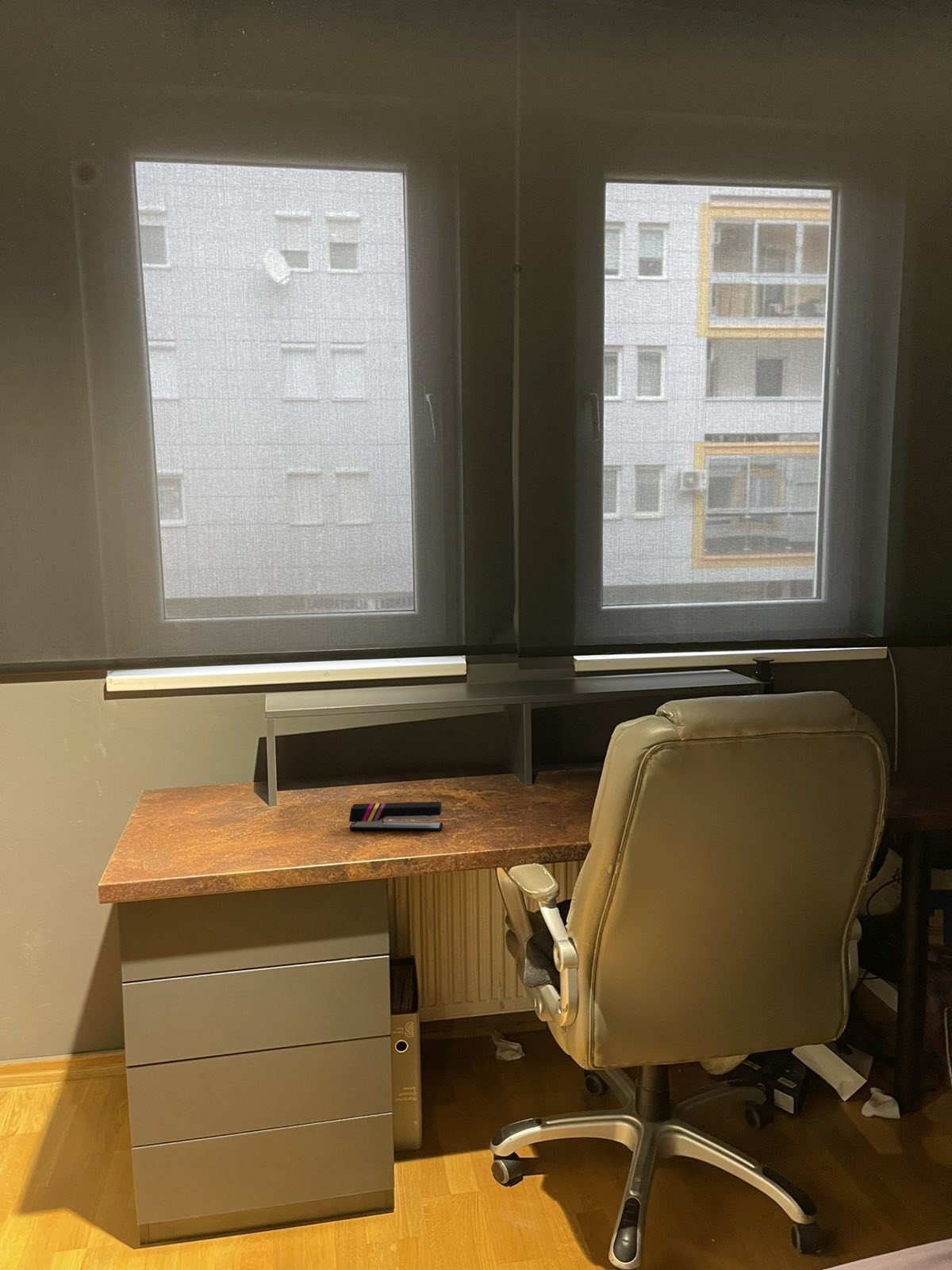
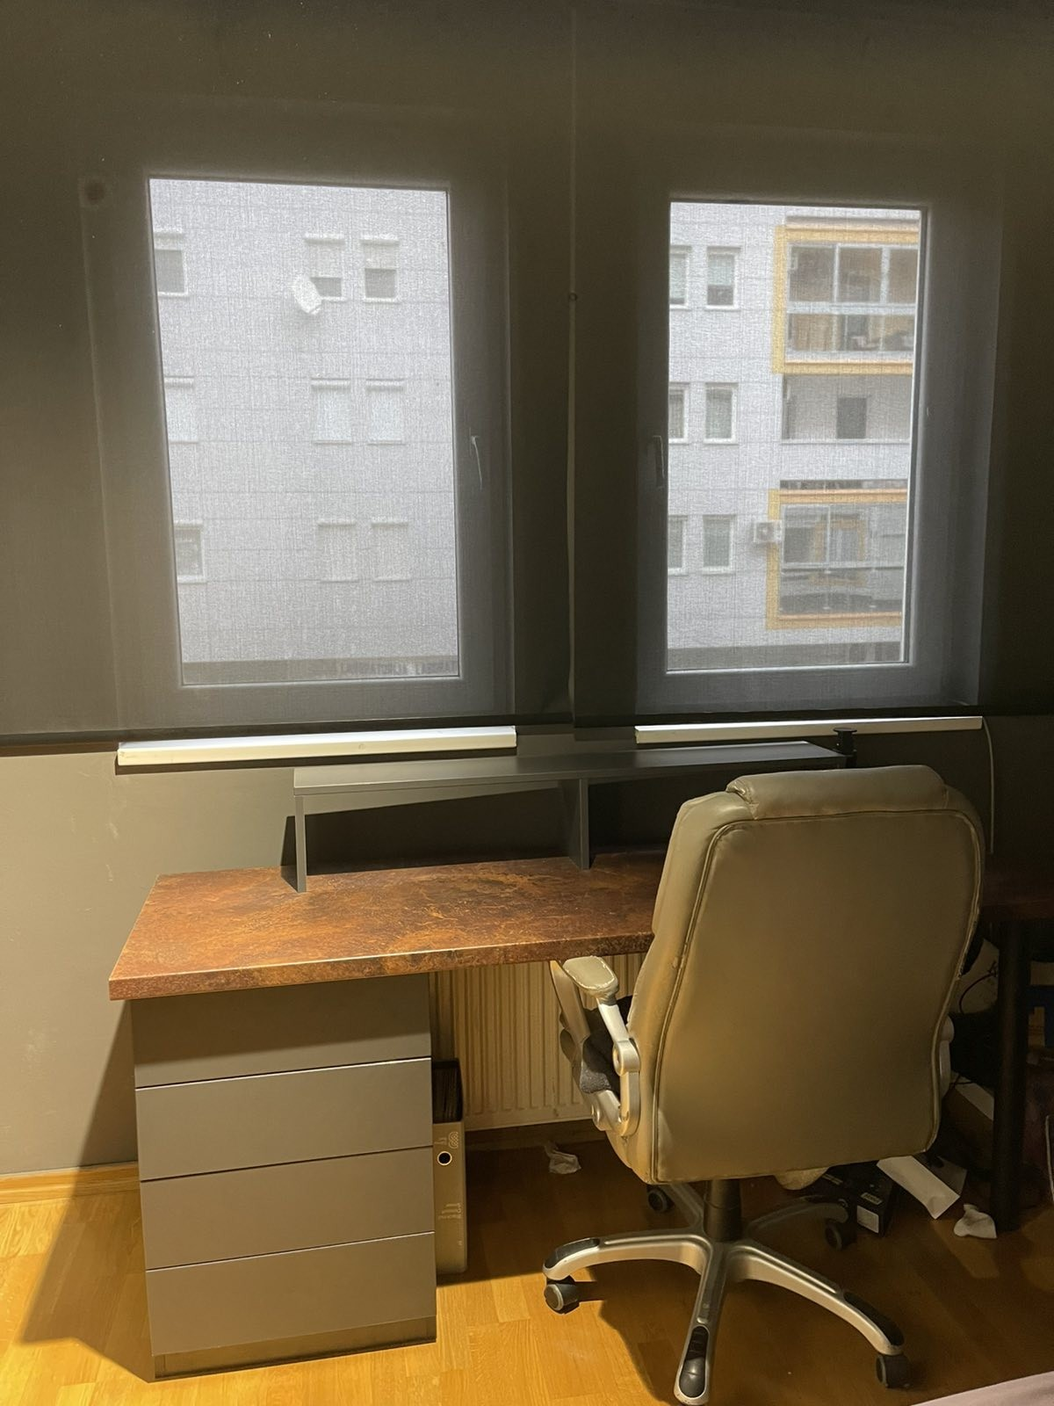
- stapler [348,801,443,832]
